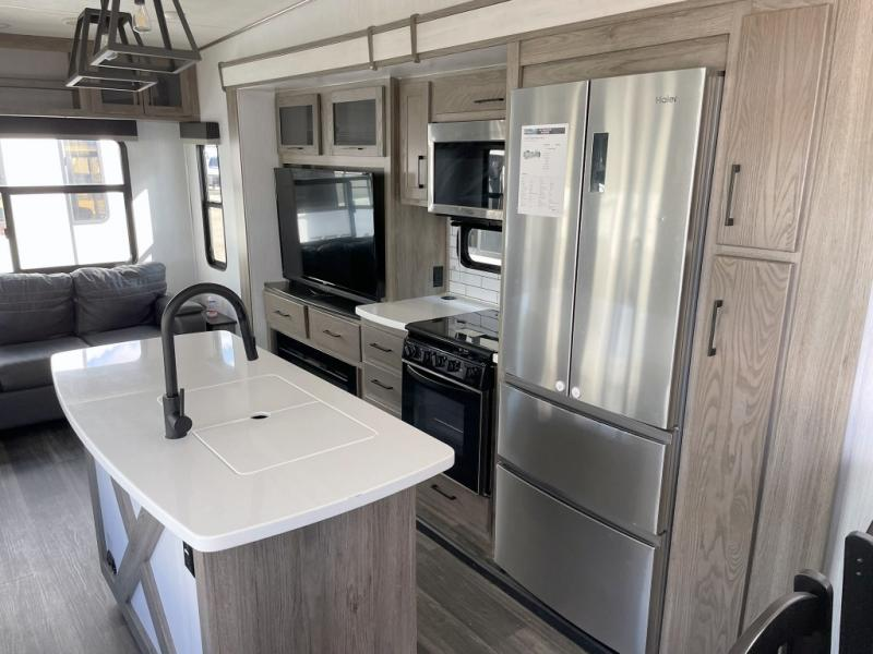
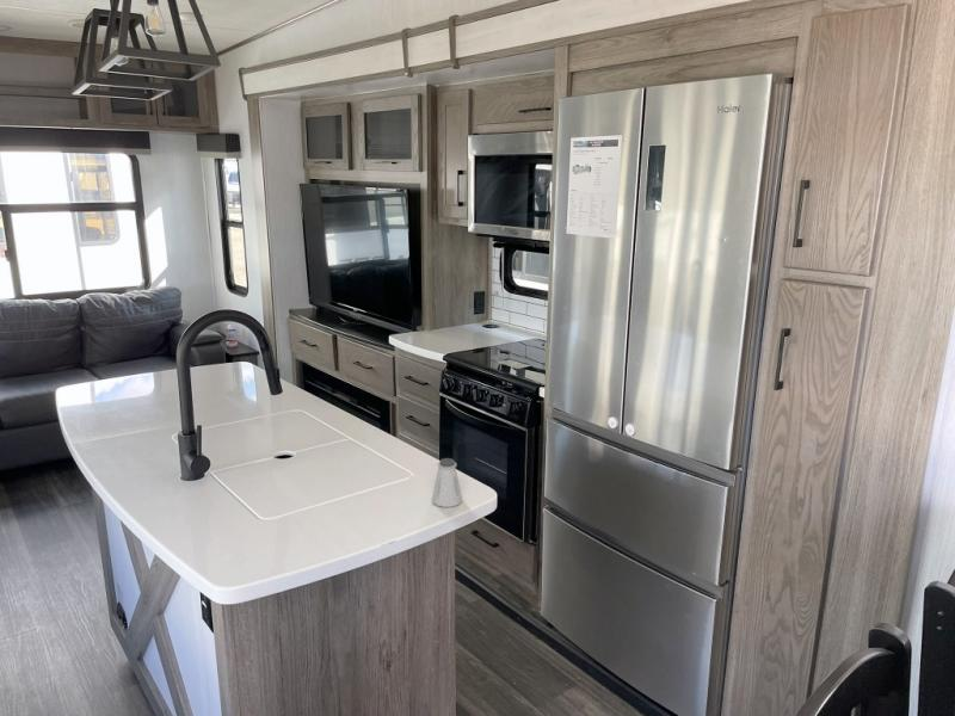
+ saltshaker [431,457,463,508]
